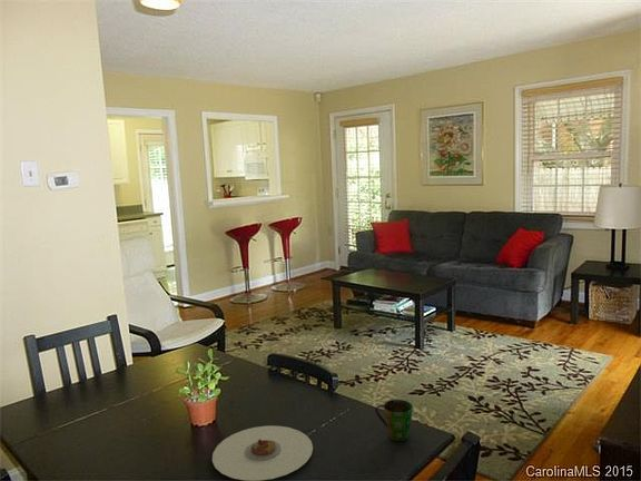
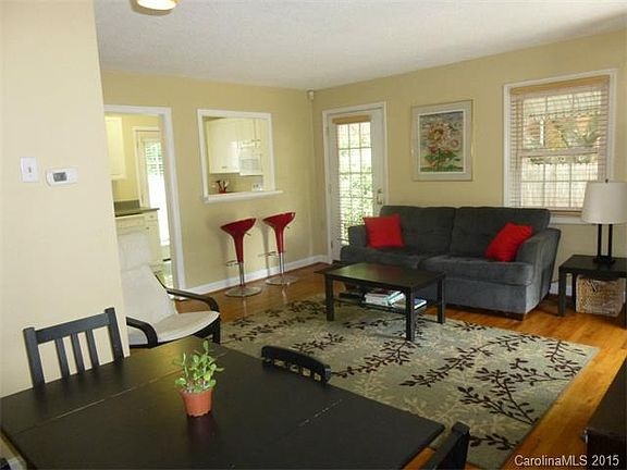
- cup [374,399,414,442]
- plate [211,425,314,481]
